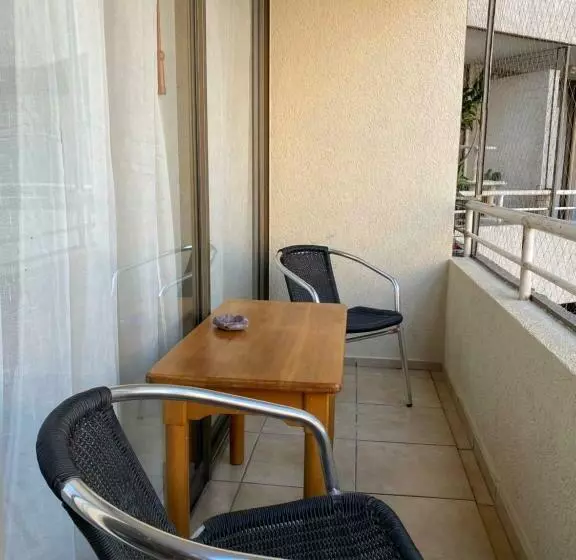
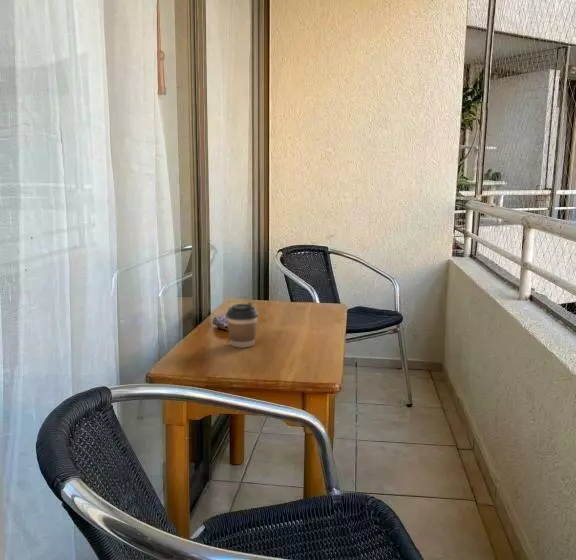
+ coffee cup [225,301,259,349]
